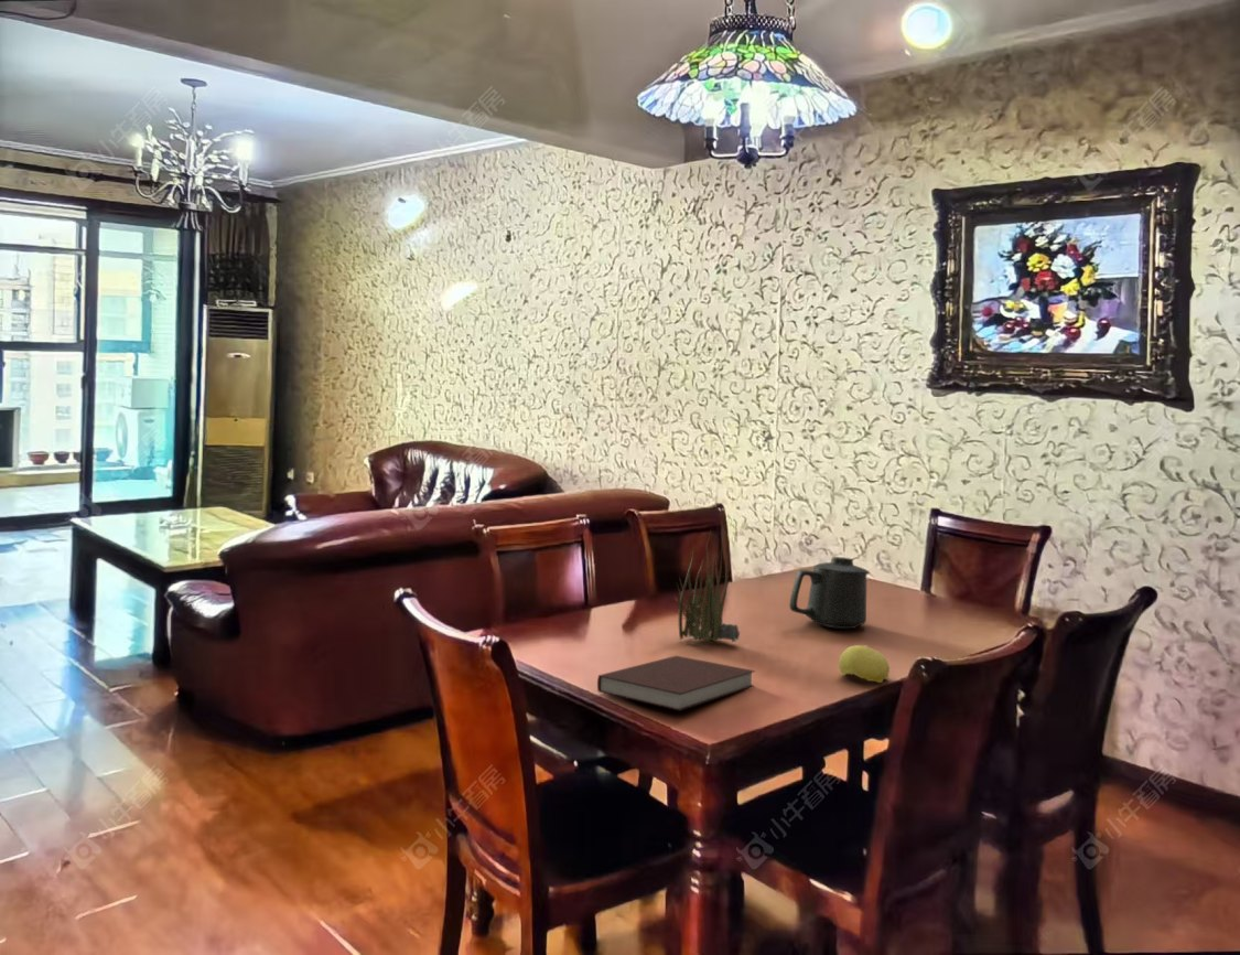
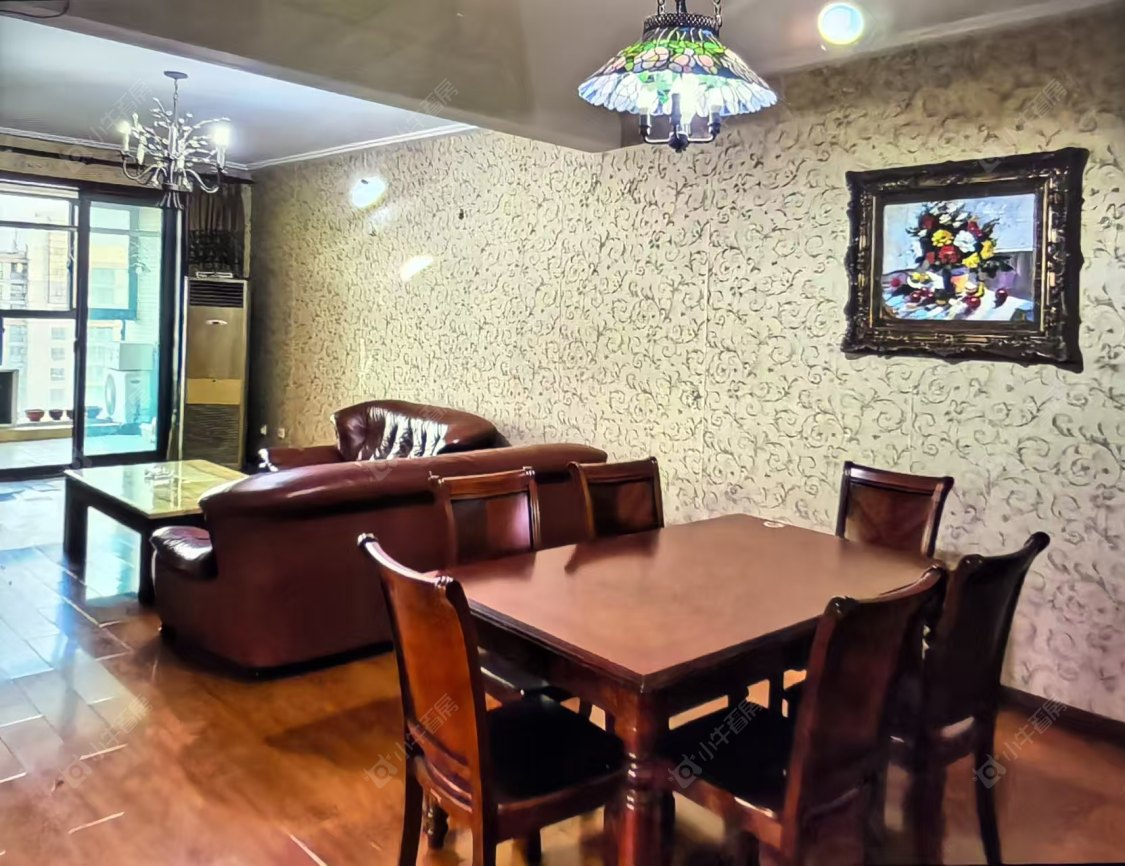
- fruit [838,644,891,684]
- notebook [596,655,756,712]
- plant [673,527,741,643]
- mug [789,556,871,630]
